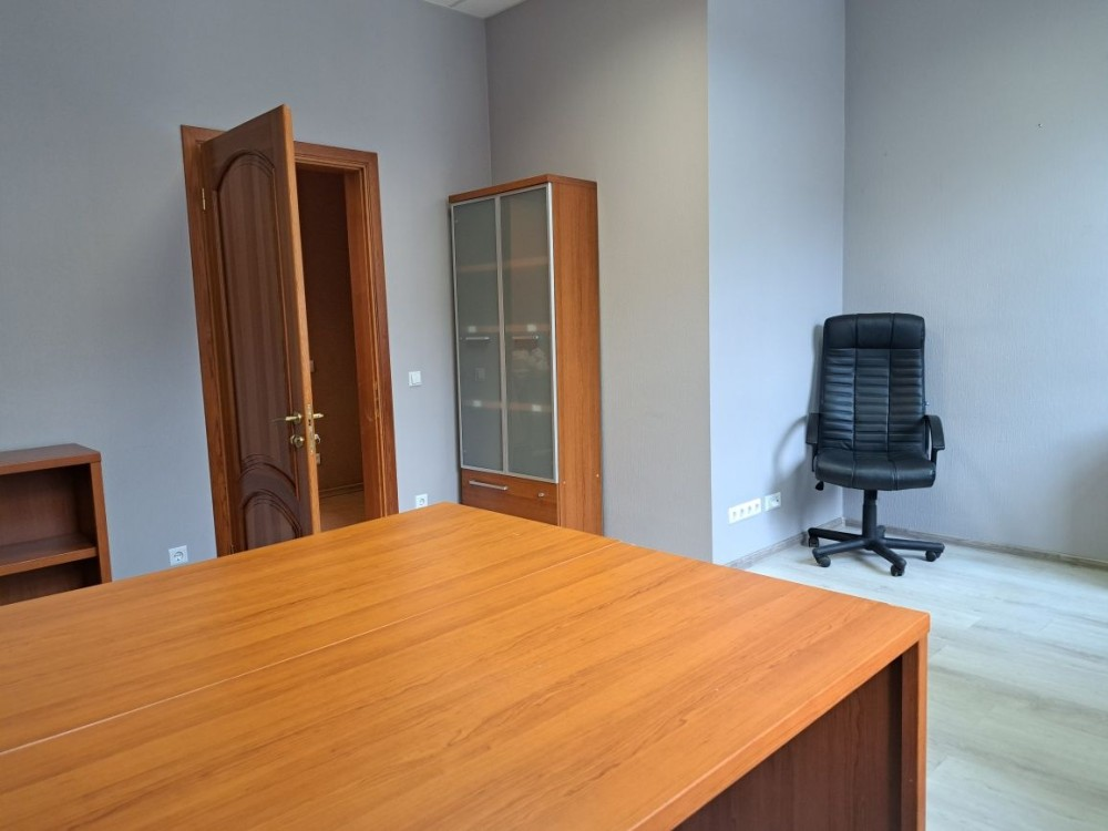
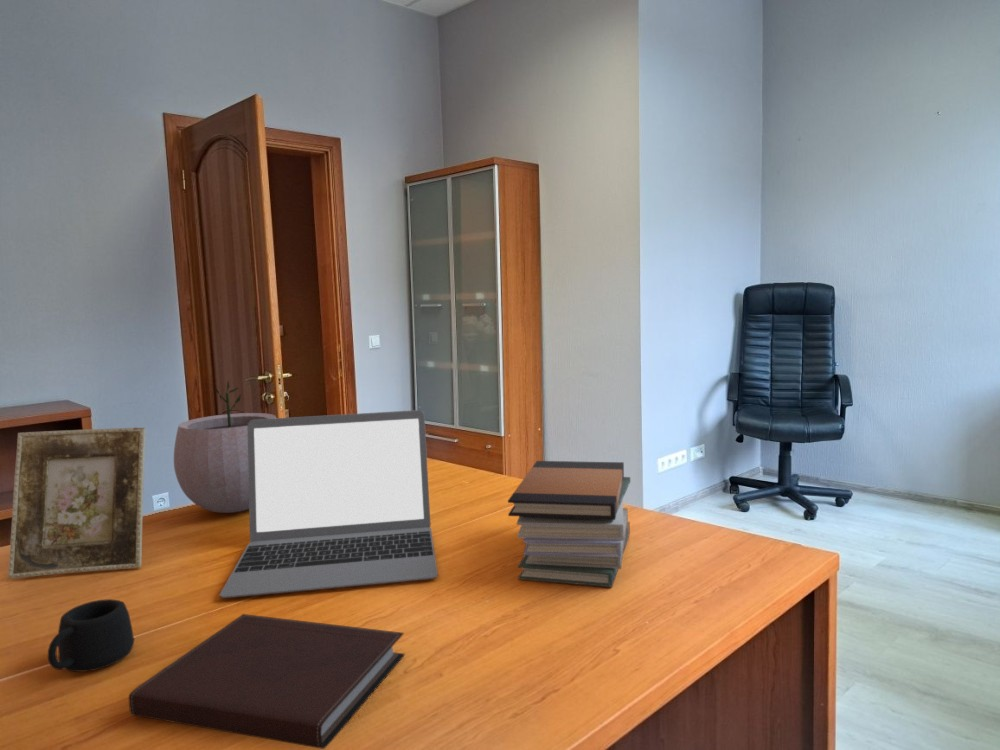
+ mug [47,598,136,673]
+ book stack [507,460,631,588]
+ laptop [219,409,439,599]
+ picture frame [7,426,147,580]
+ notebook [128,613,406,750]
+ plant pot [173,380,277,514]
